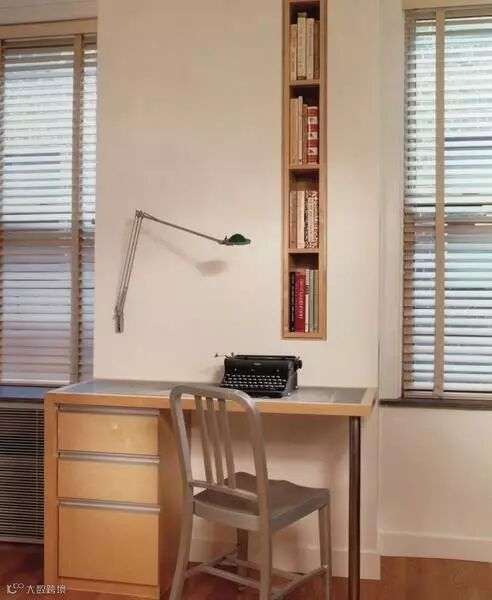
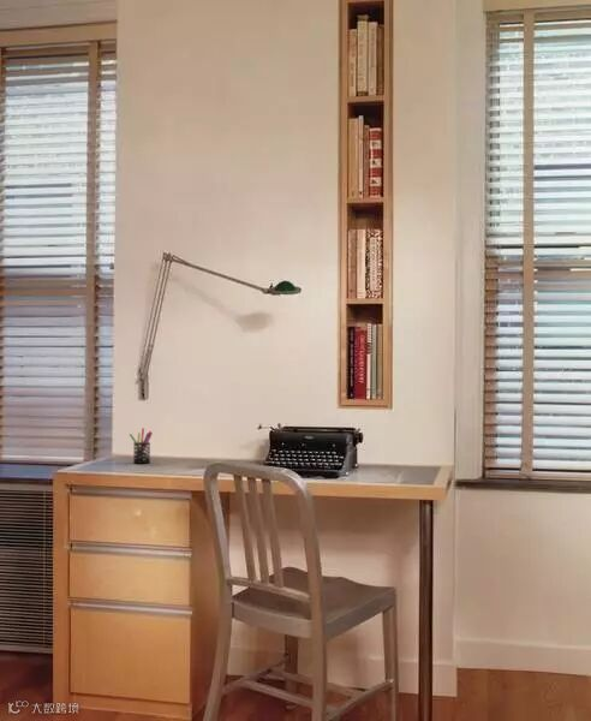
+ pen holder [129,427,154,464]
